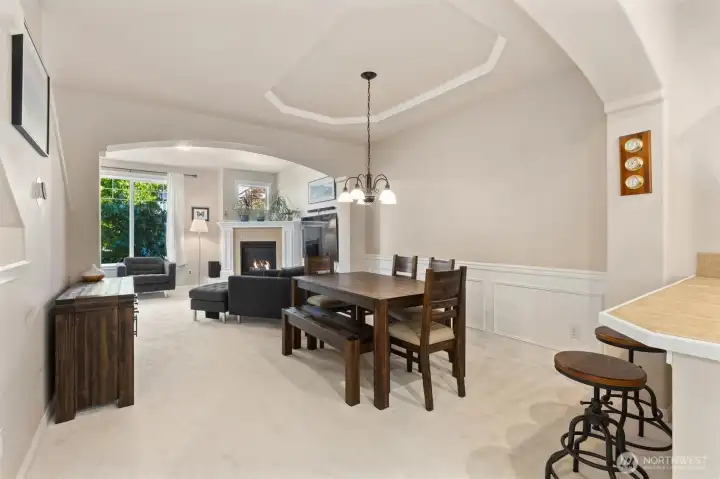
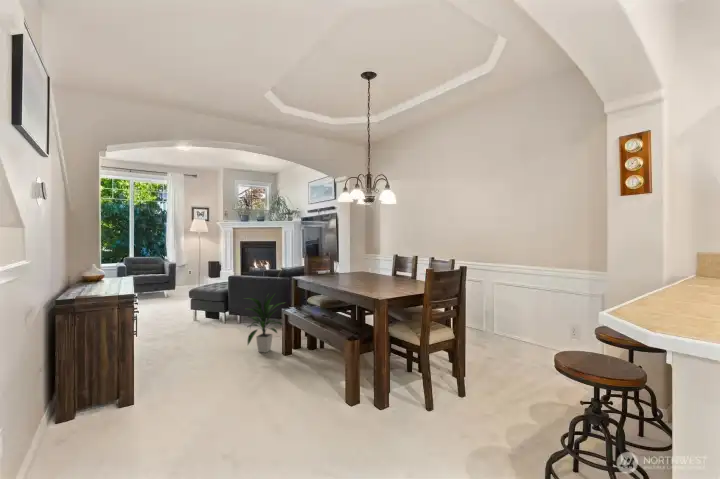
+ indoor plant [244,293,287,354]
